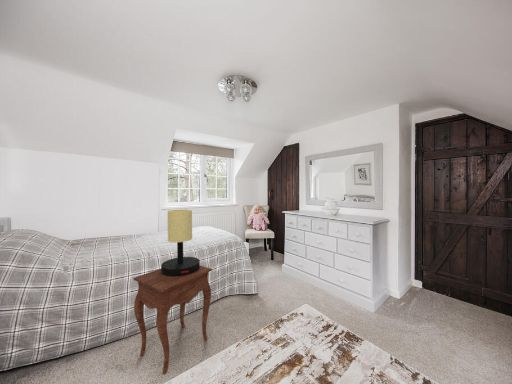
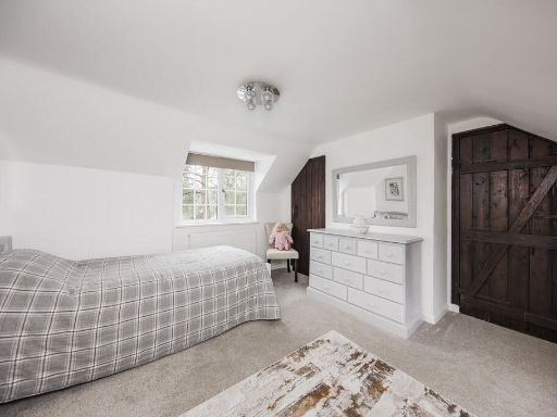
- side table [133,265,213,376]
- table lamp [160,208,201,277]
